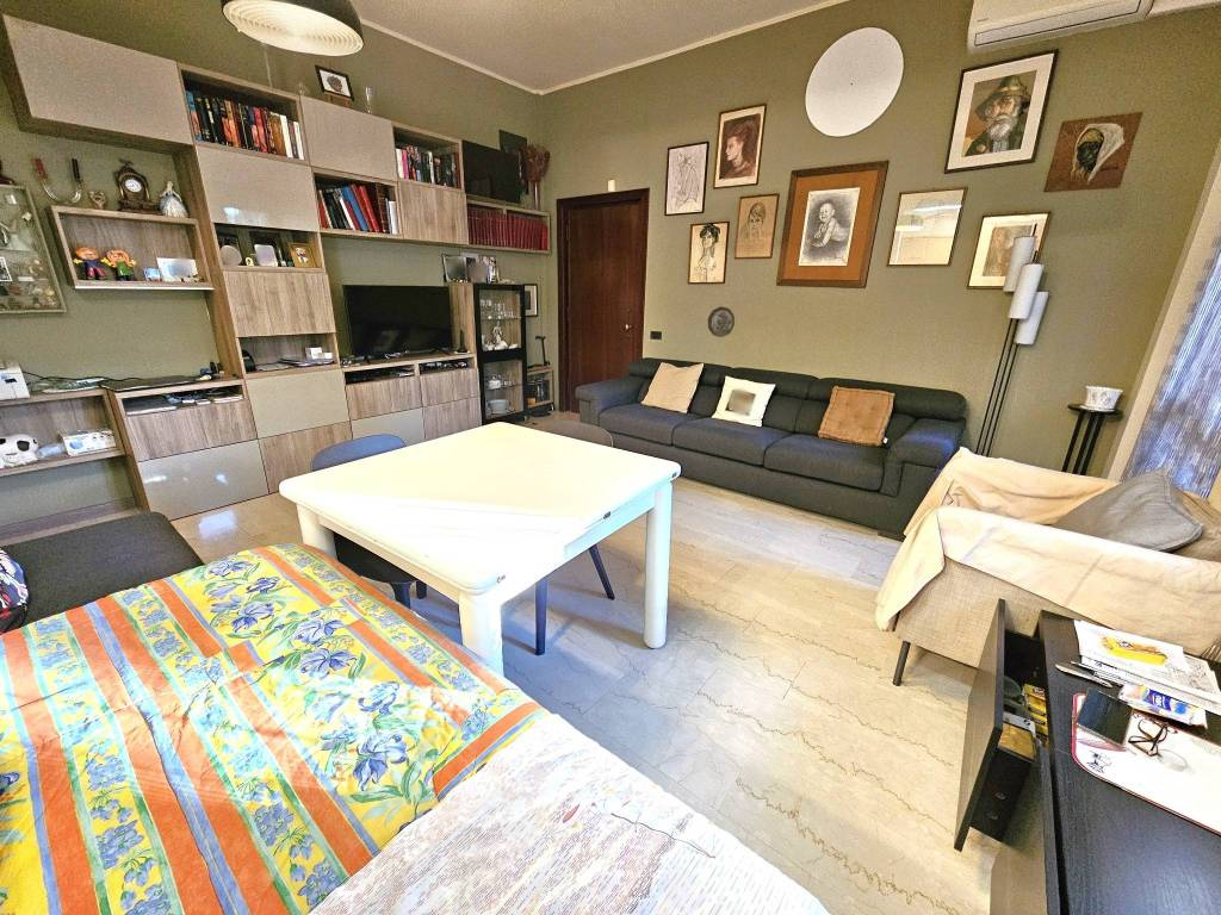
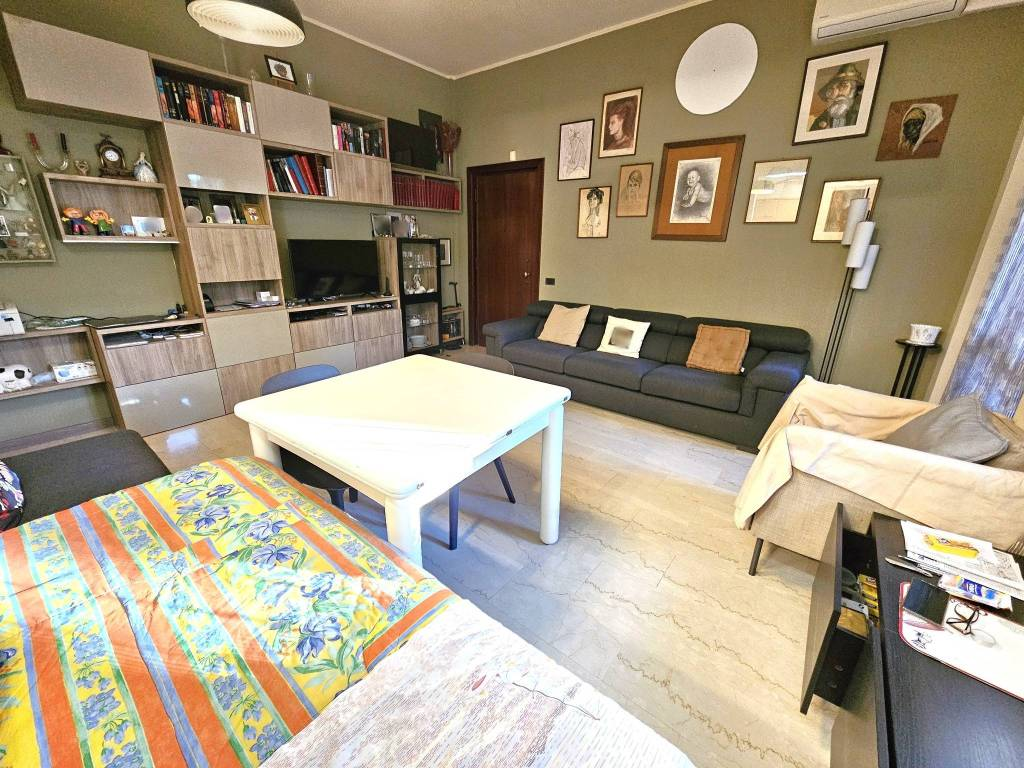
- decorative plate [707,305,736,338]
